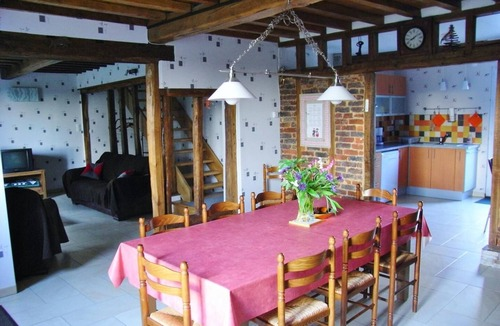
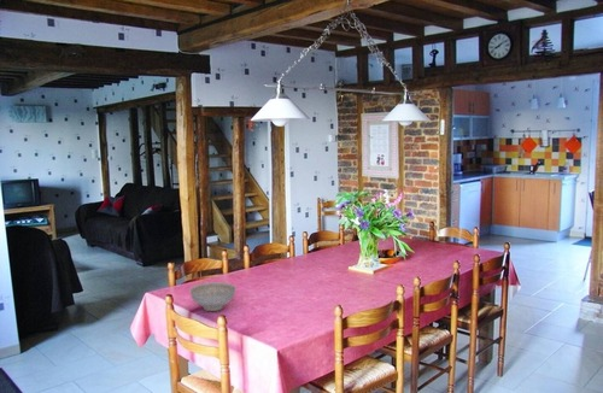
+ decorative bowl [188,281,238,312]
